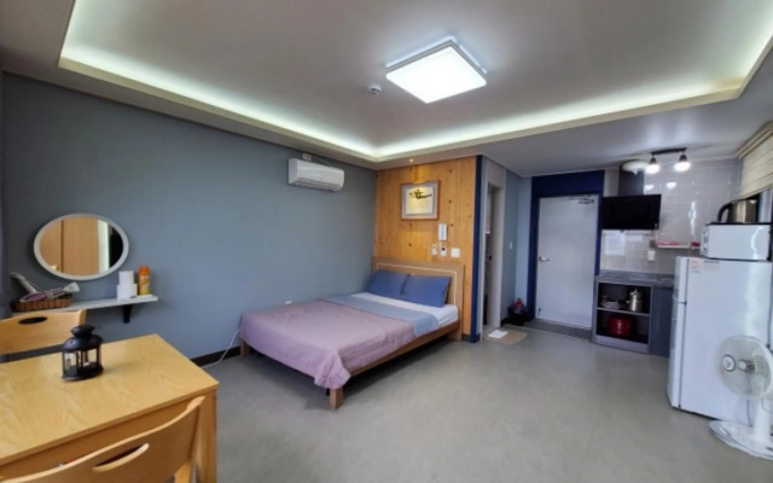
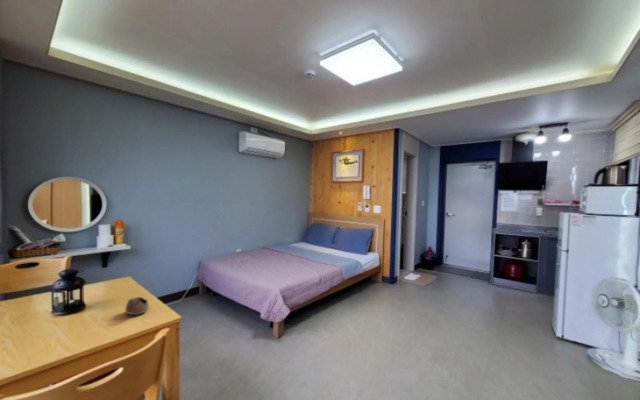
+ cup [124,296,150,316]
